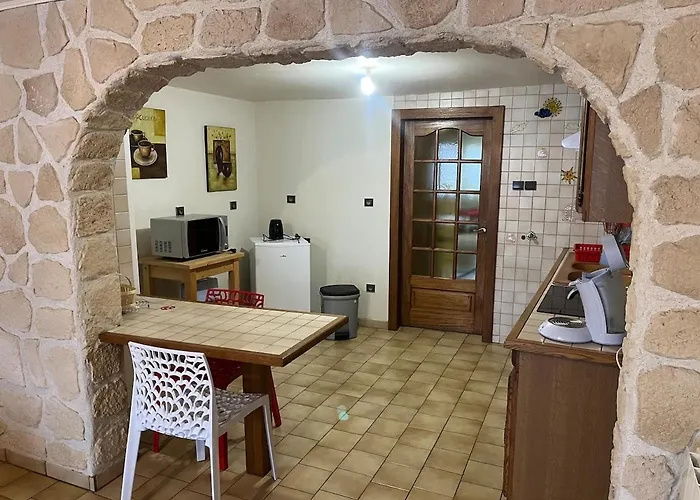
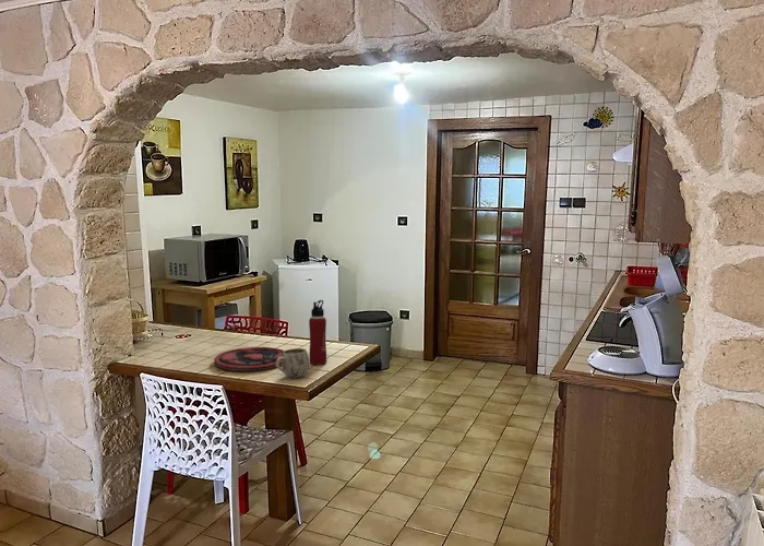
+ plate [213,346,285,372]
+ water bottle [308,299,327,366]
+ mug [276,347,310,379]
